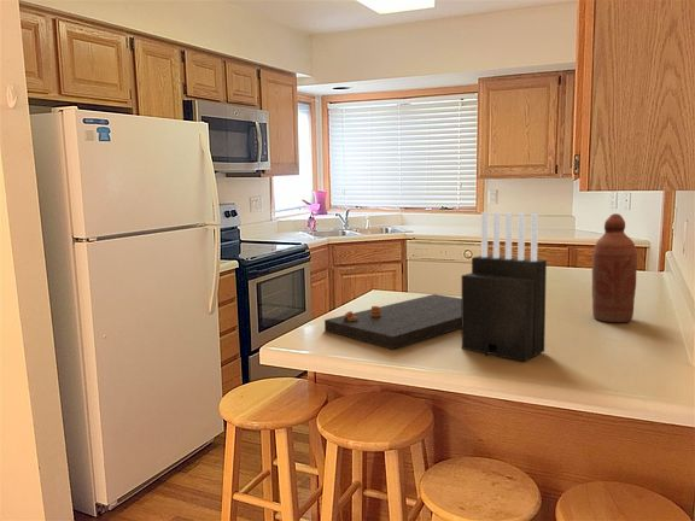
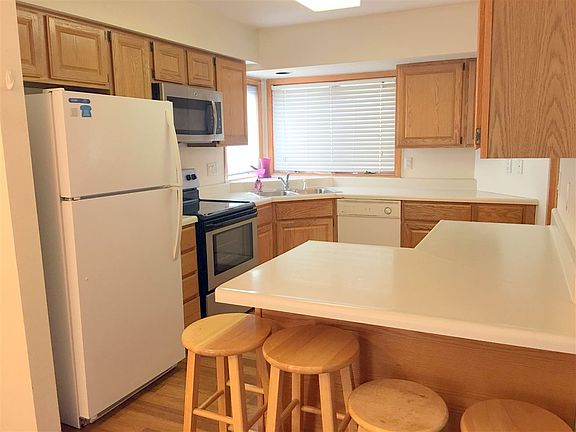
- knife block [461,211,548,363]
- bottle [591,212,638,323]
- cutting board [323,293,462,350]
